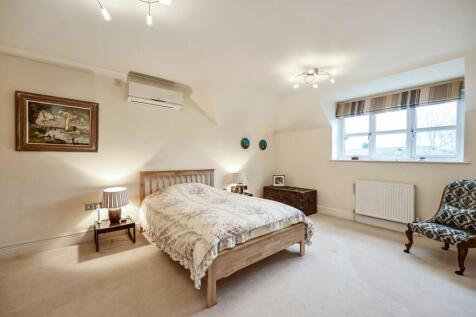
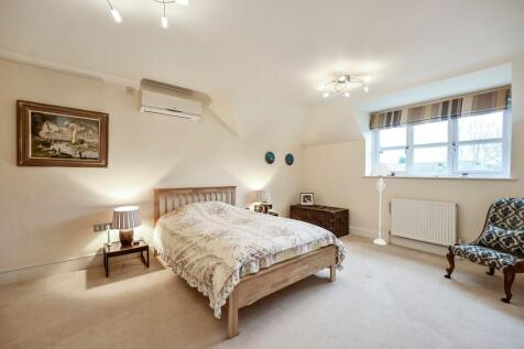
+ floor lamp [369,162,393,246]
